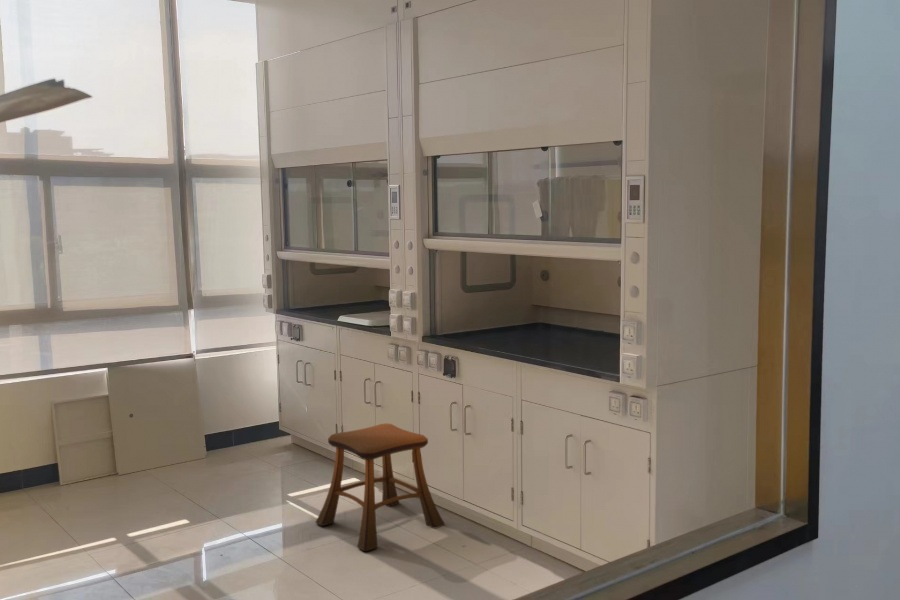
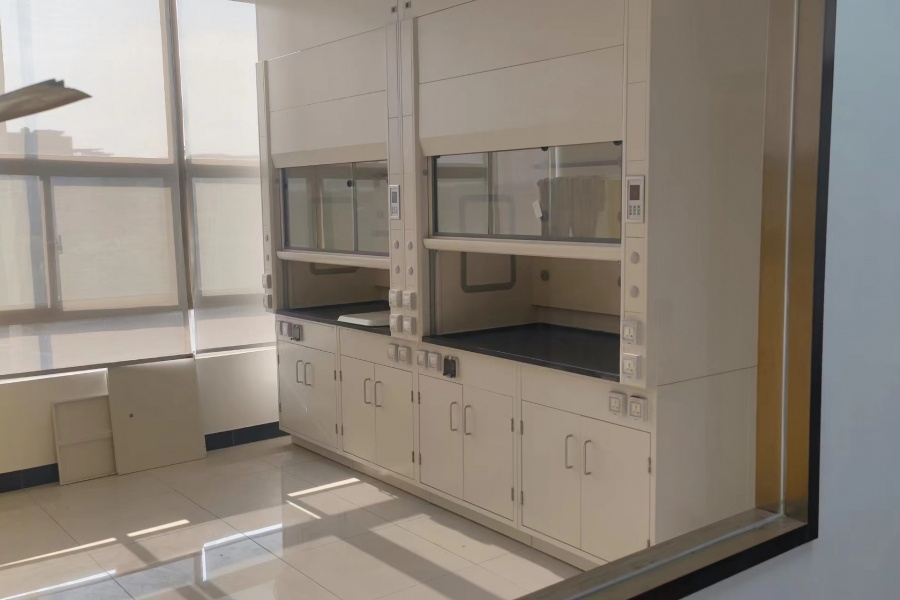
- stool [314,423,446,552]
